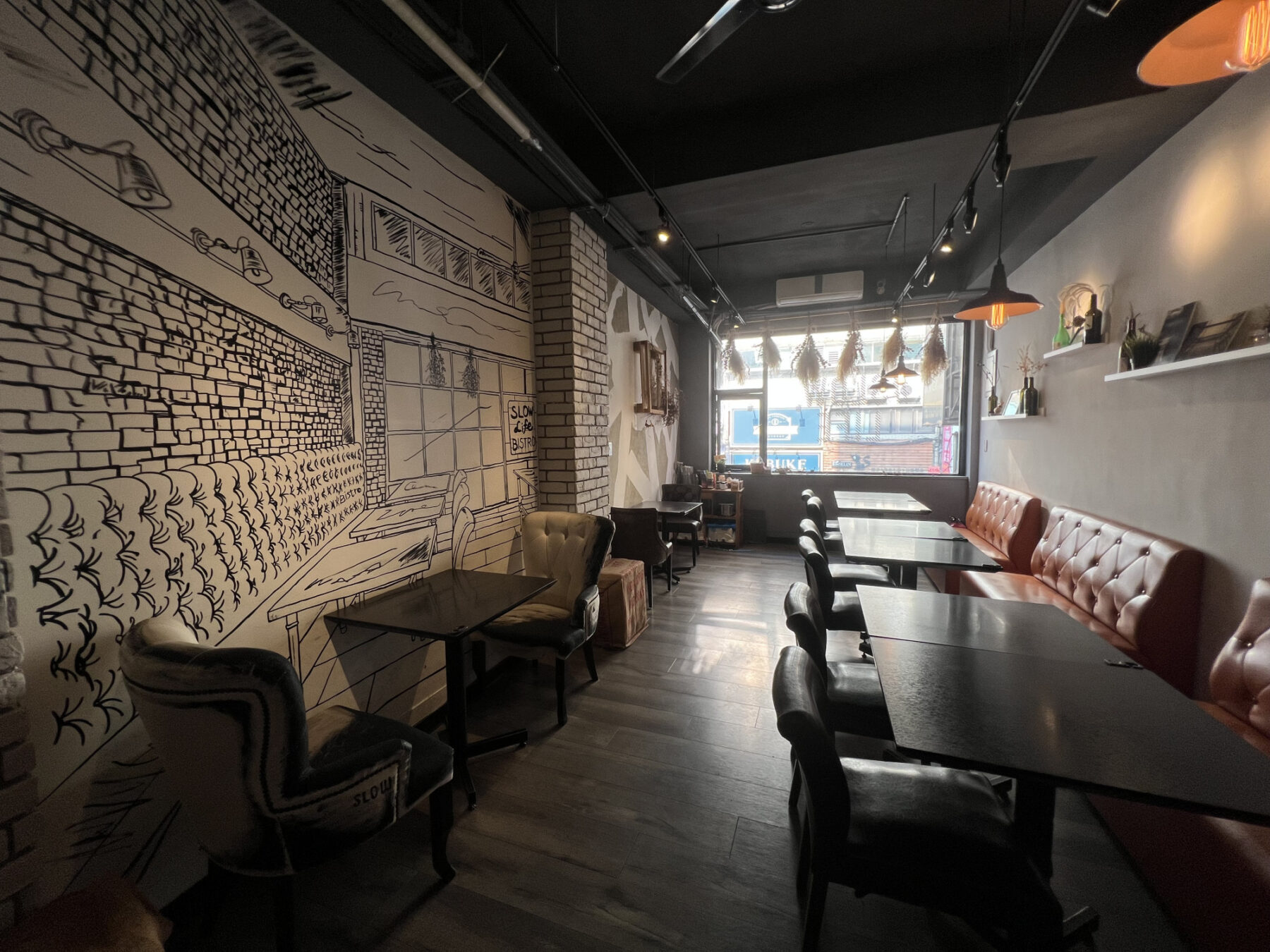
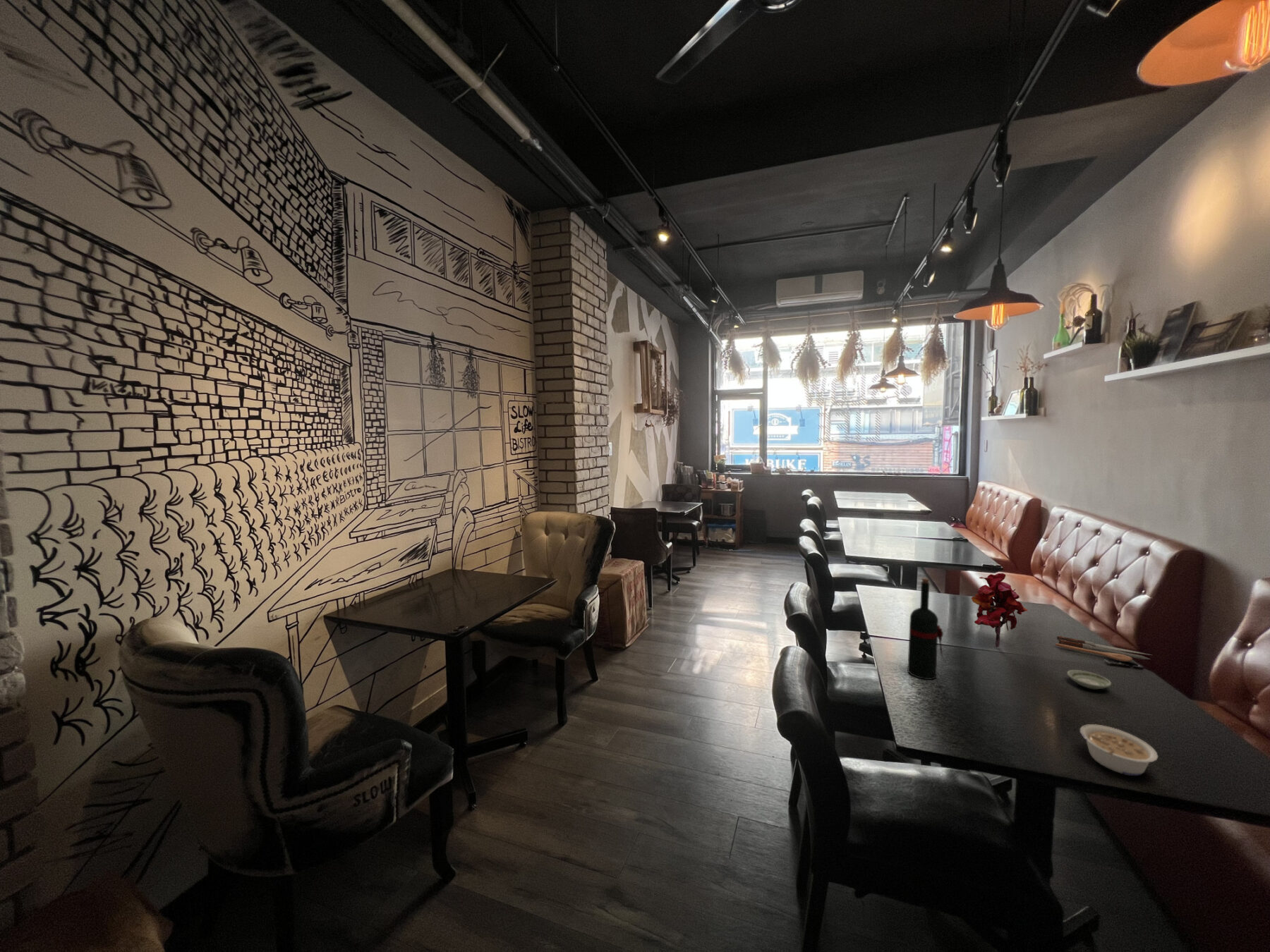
+ spoon [1055,635,1152,662]
+ legume [1080,724,1159,776]
+ wine bottle [907,578,947,680]
+ saucer [1067,669,1112,690]
+ artificial flower [971,573,1029,647]
